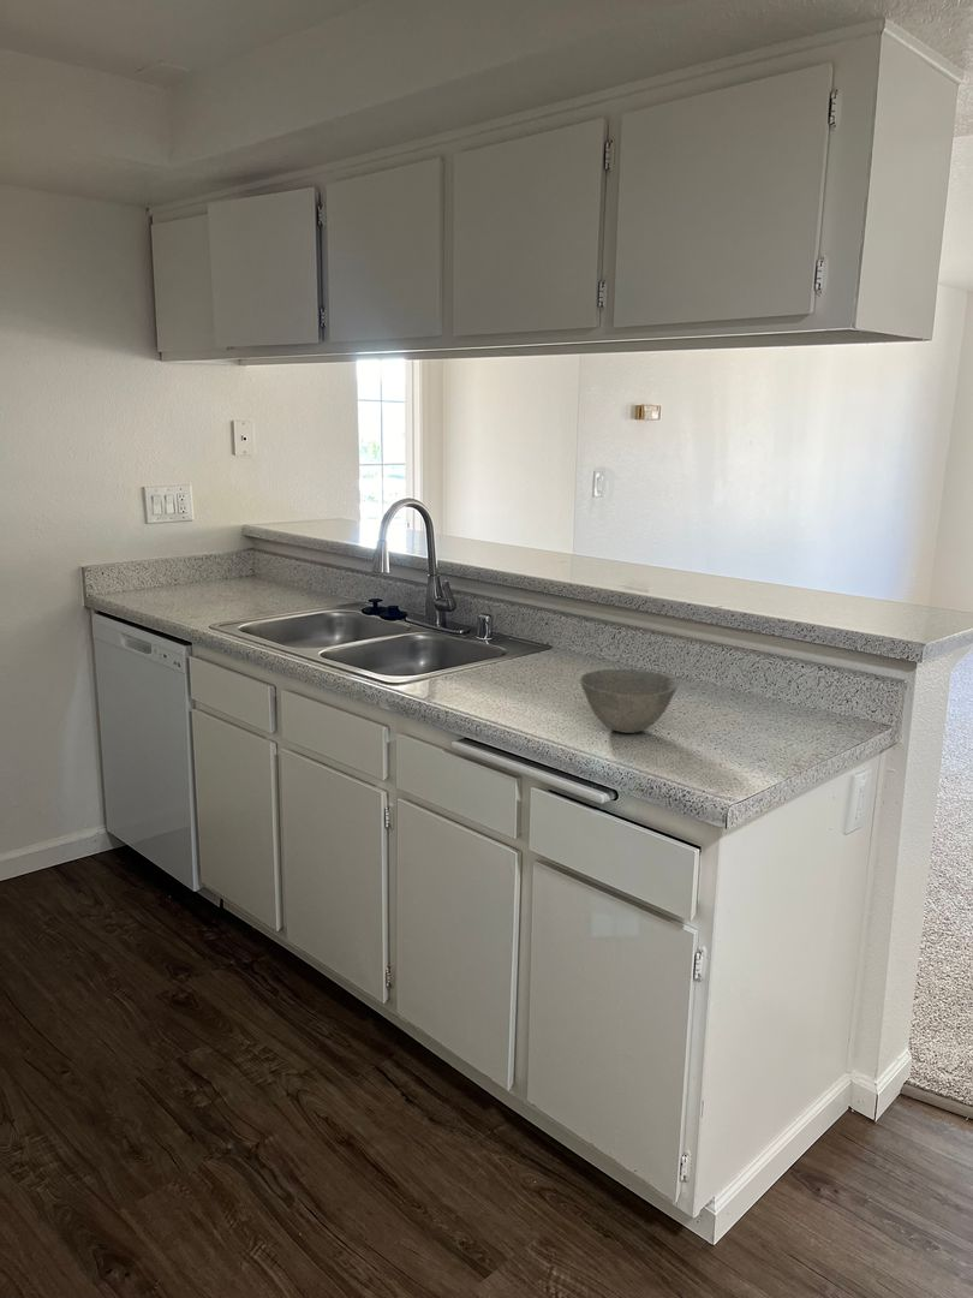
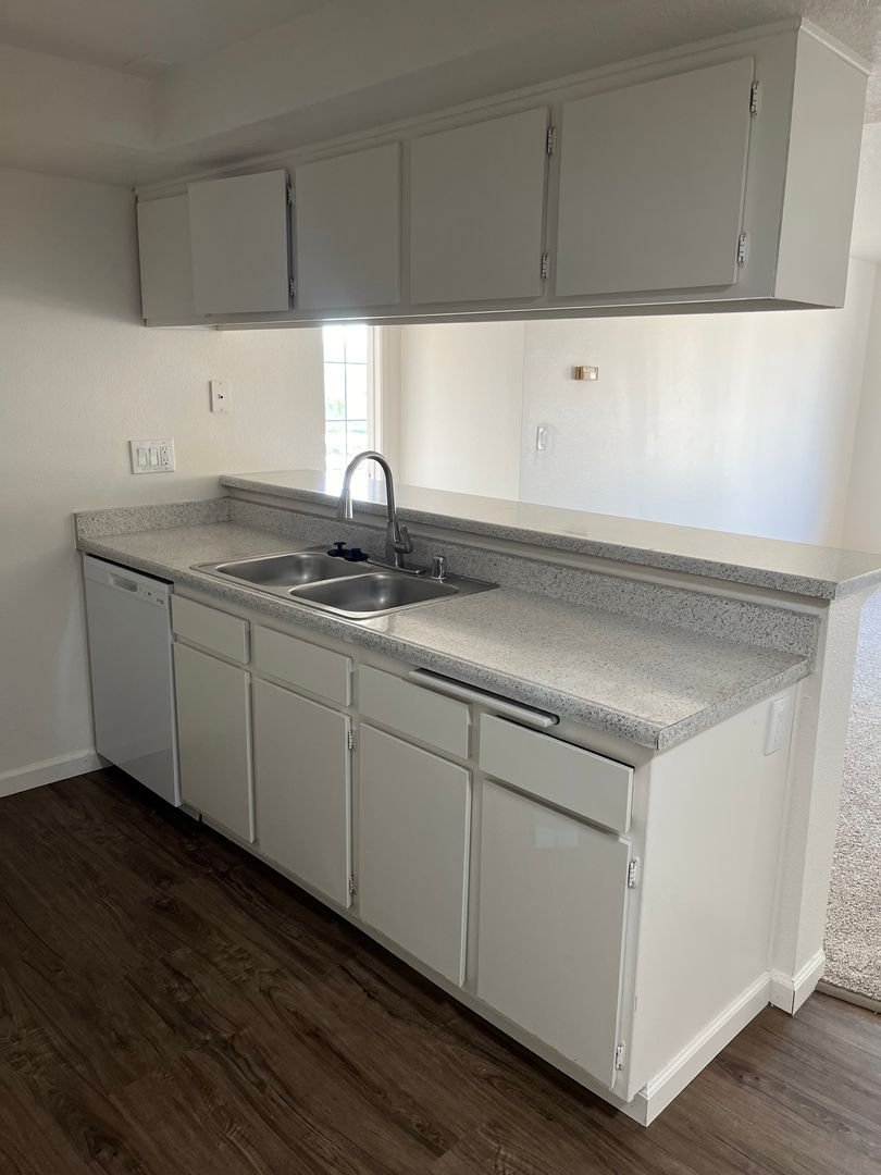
- bowl [579,668,679,734]
